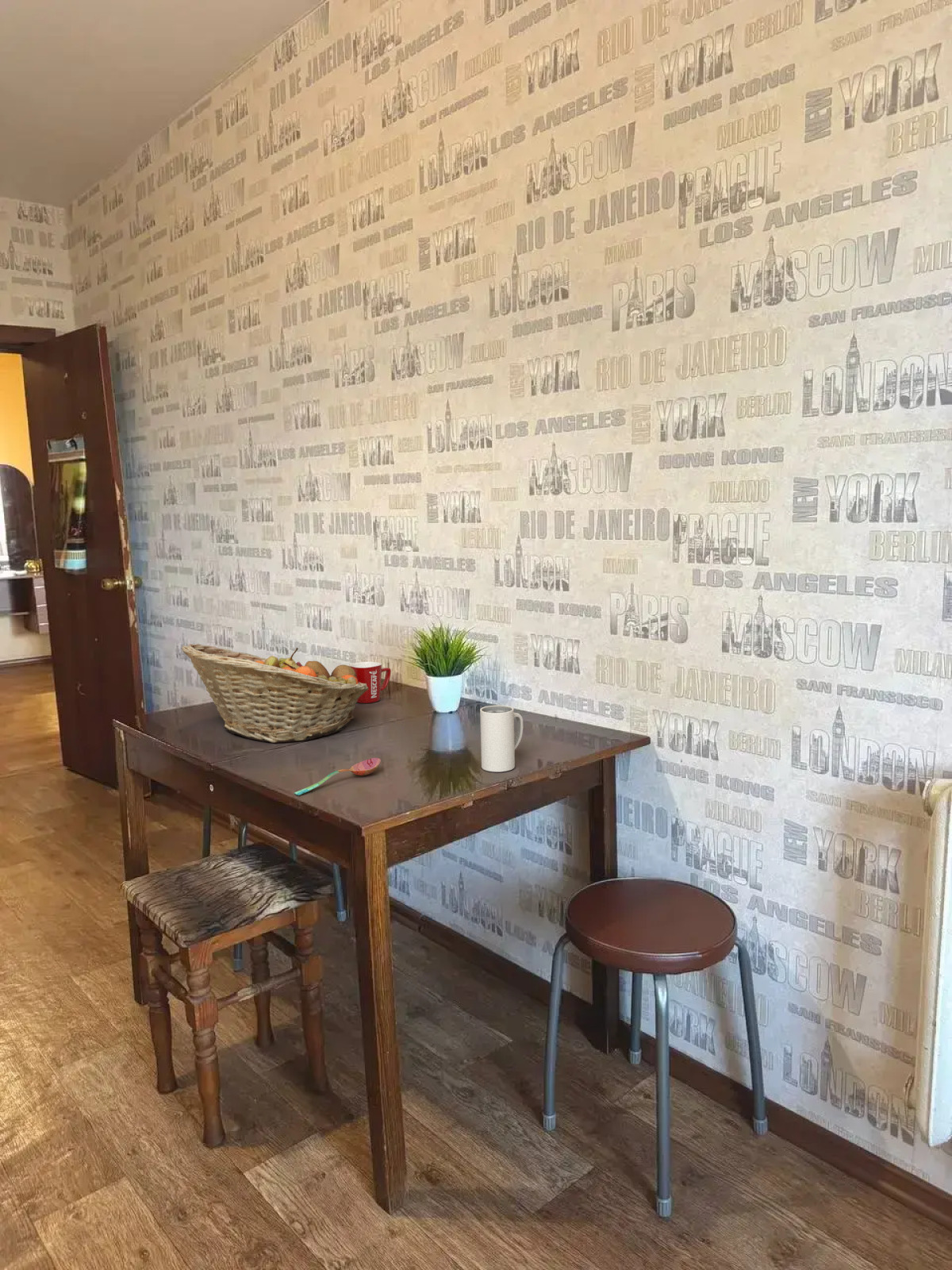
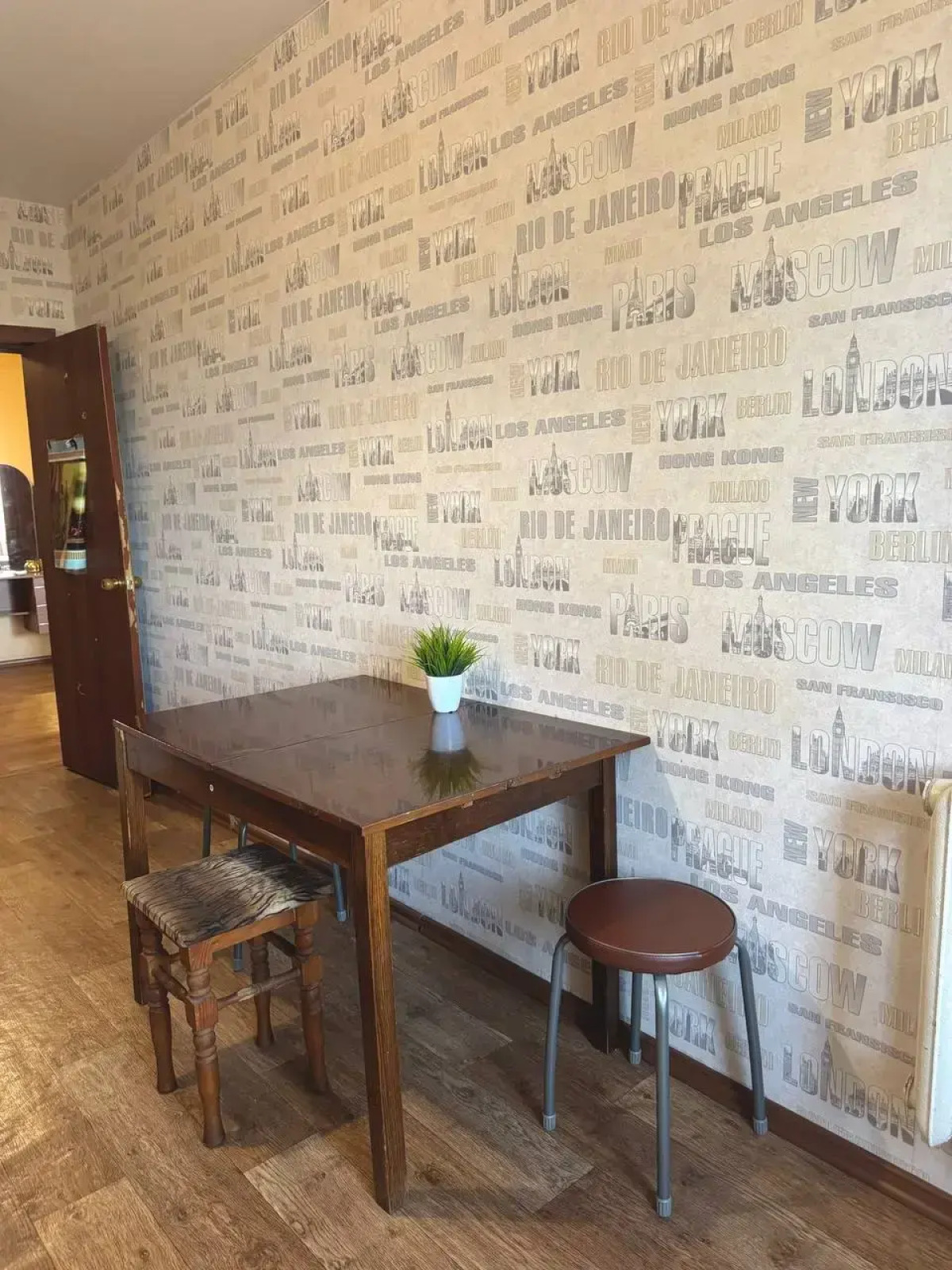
- soupspoon [294,757,382,796]
- fruit basket [181,643,369,744]
- mug [479,705,524,772]
- mug [348,660,392,704]
